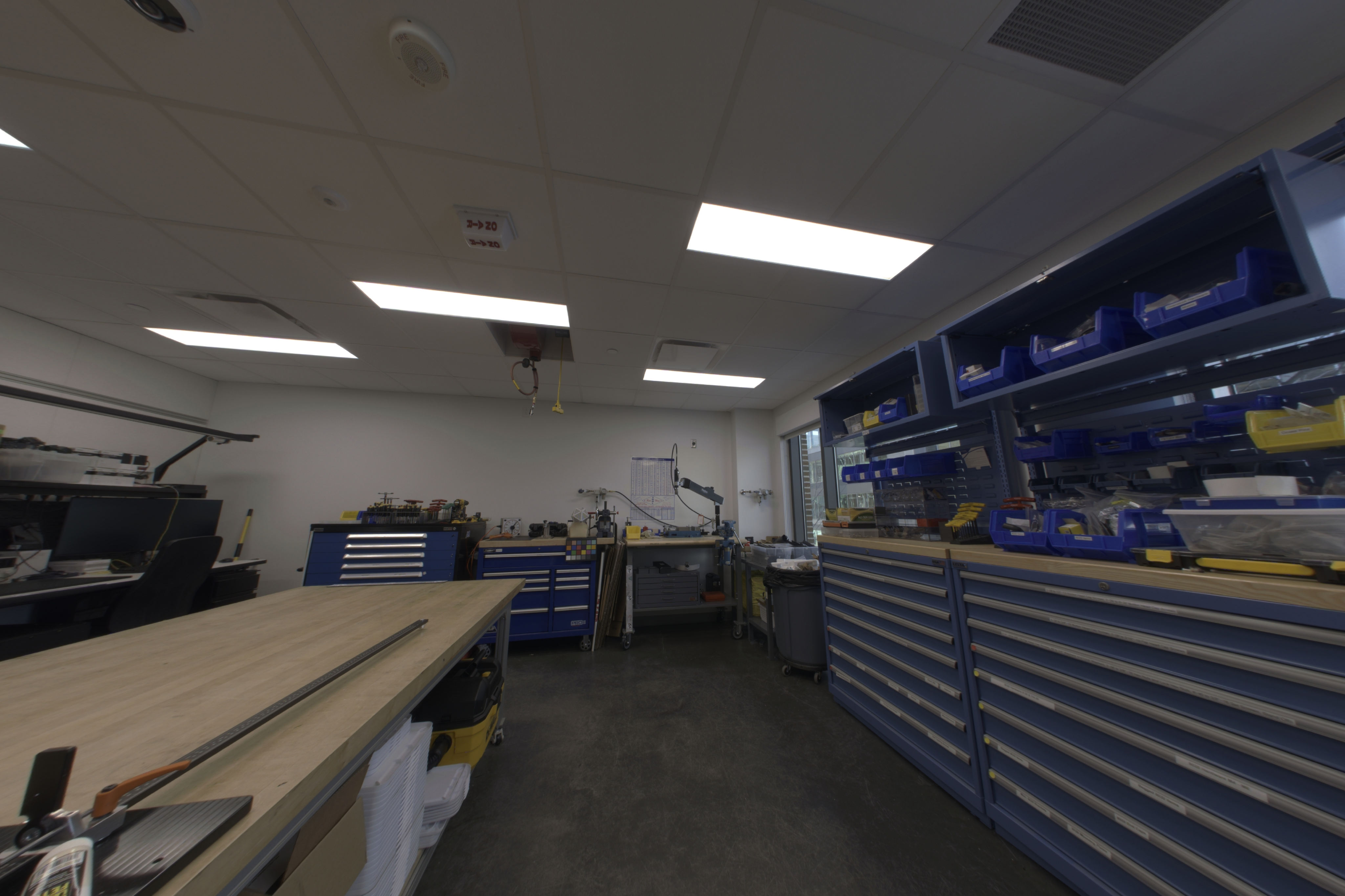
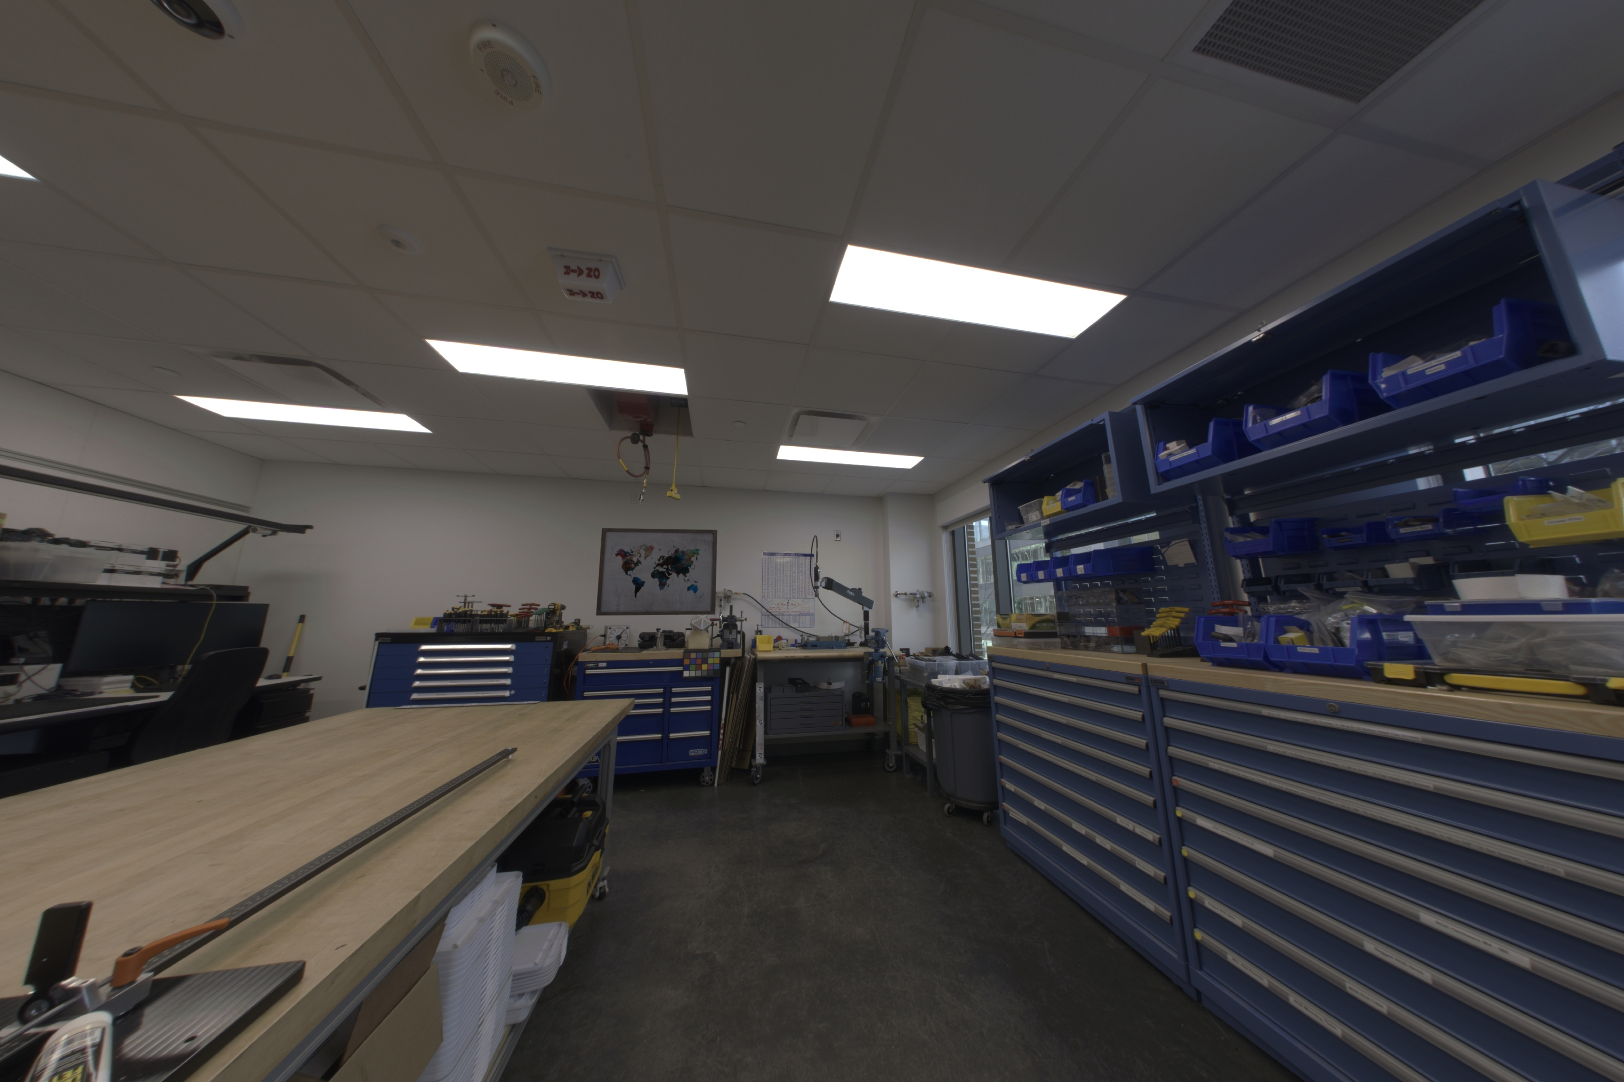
+ wall art [595,528,717,616]
